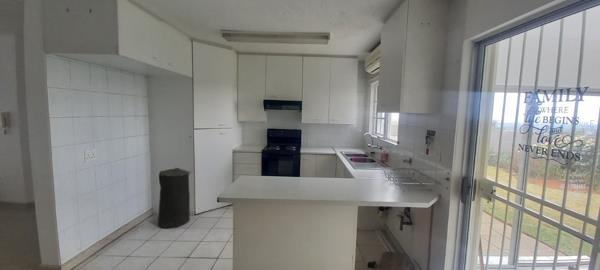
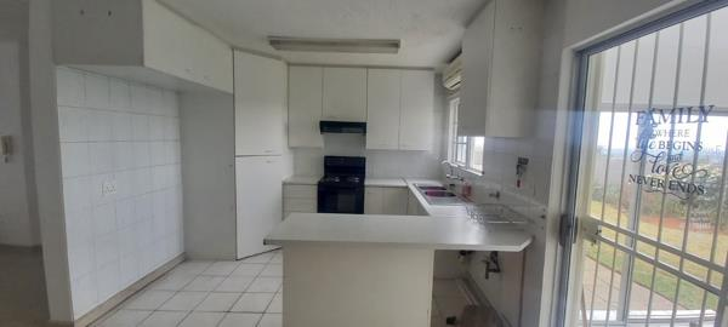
- trash can [157,167,191,229]
